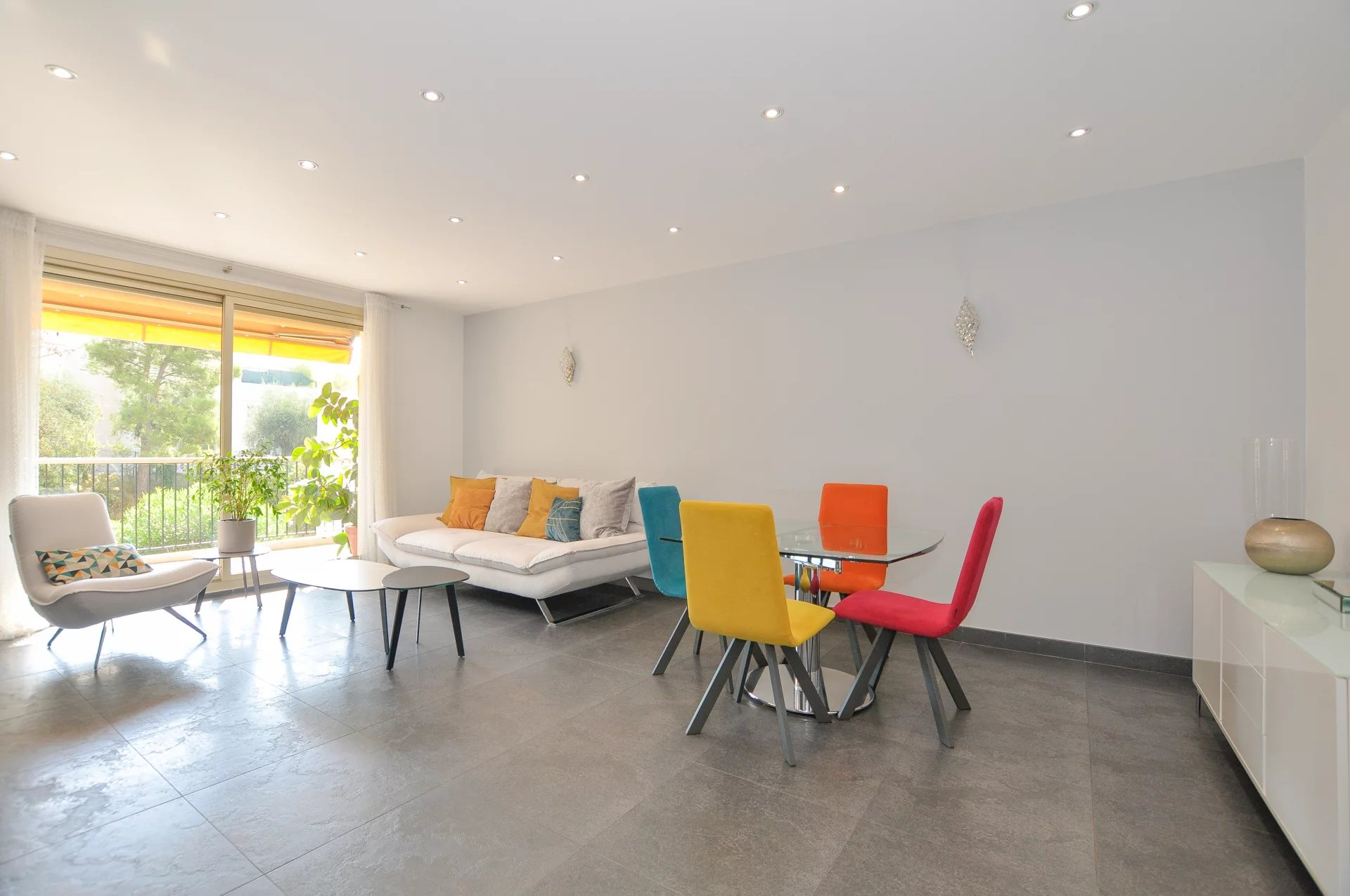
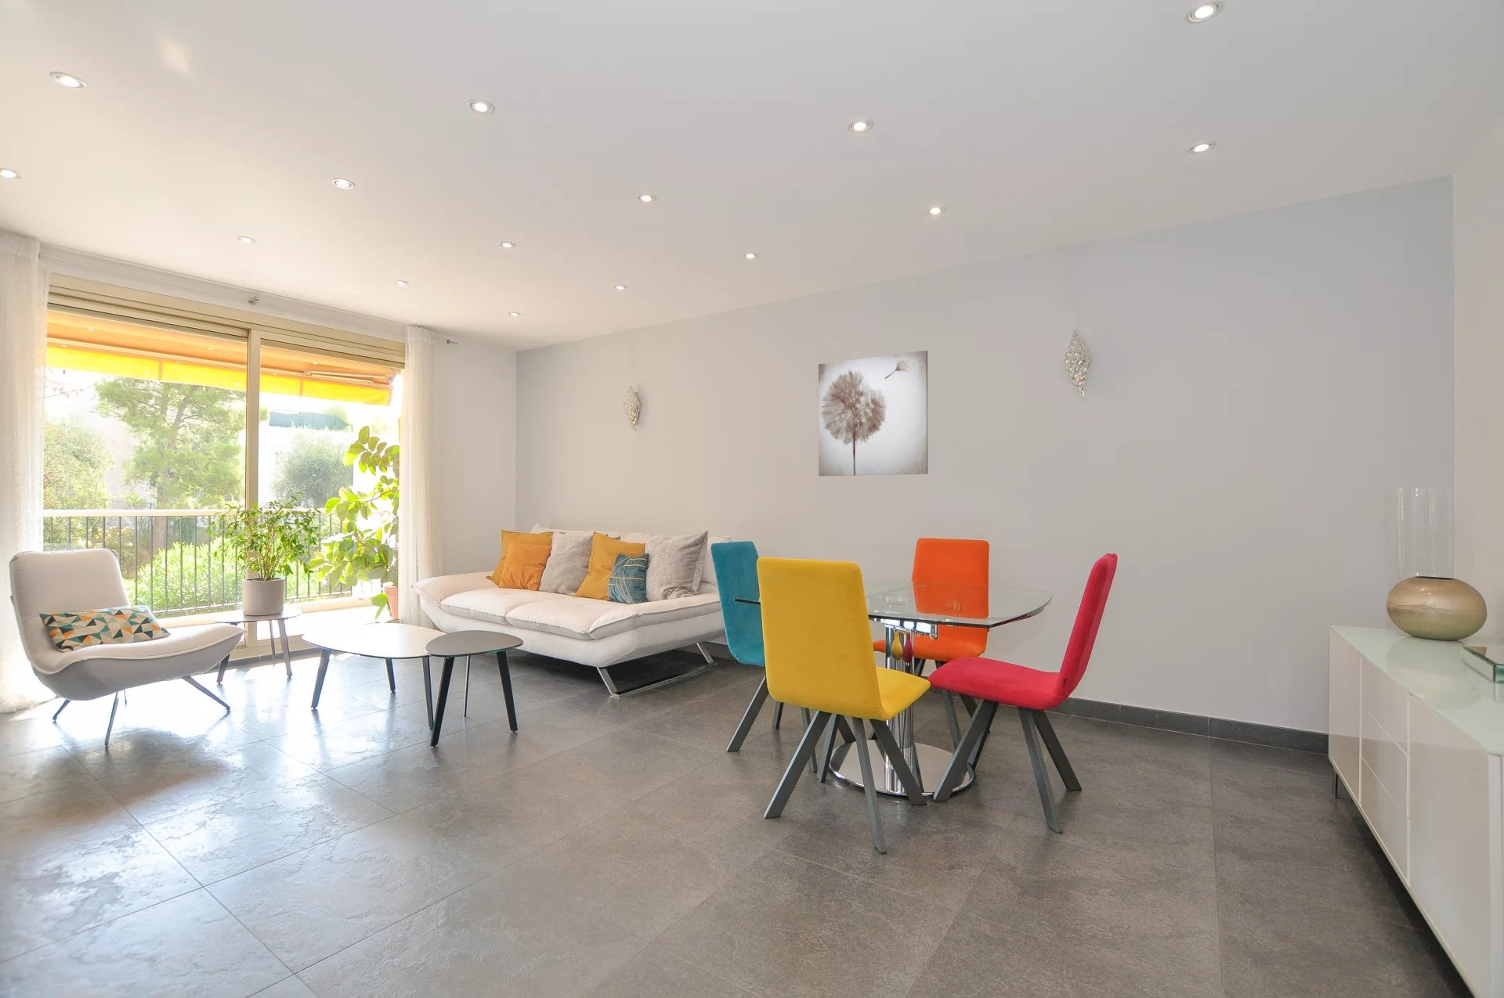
+ wall art [818,350,928,477]
